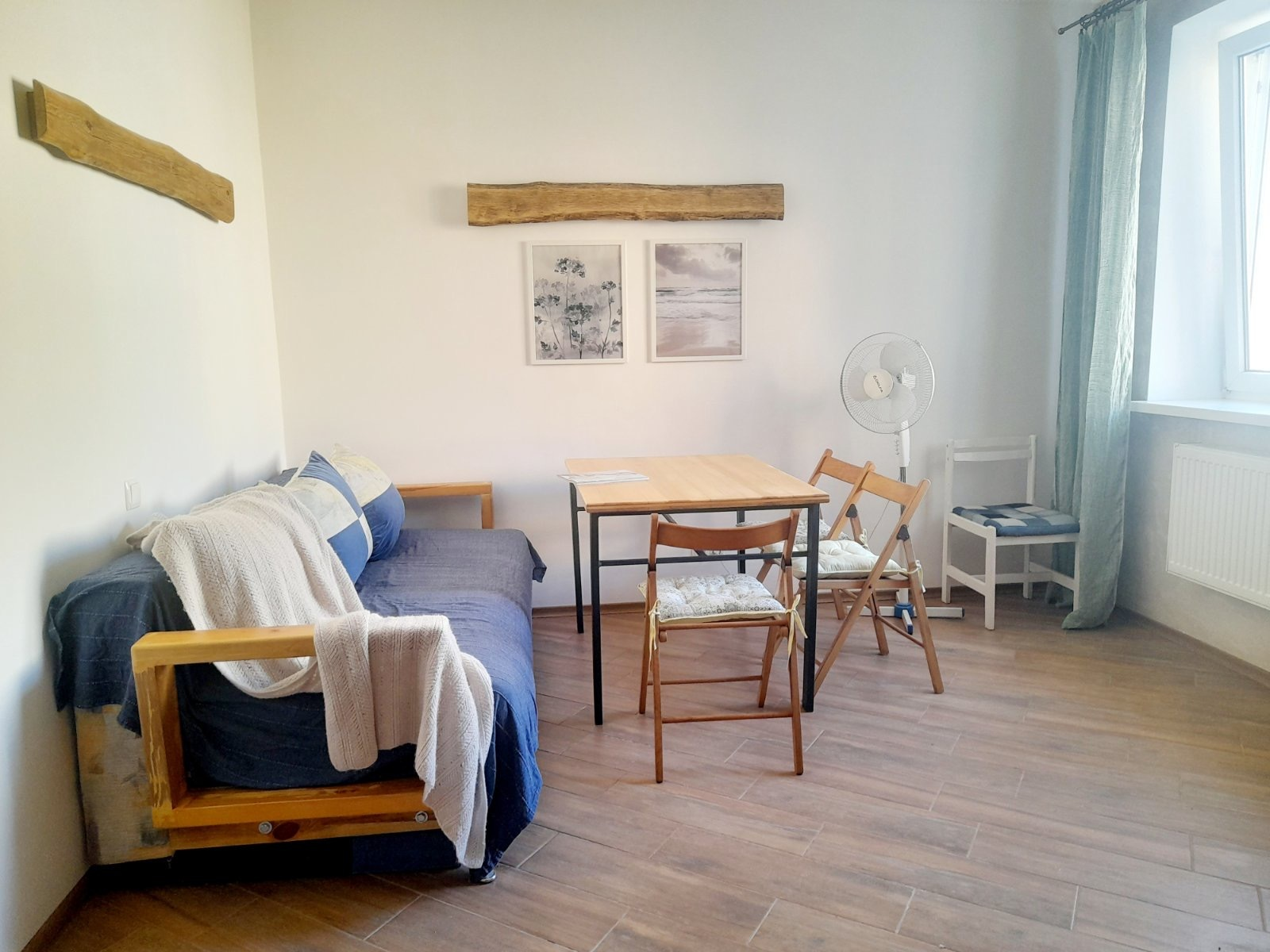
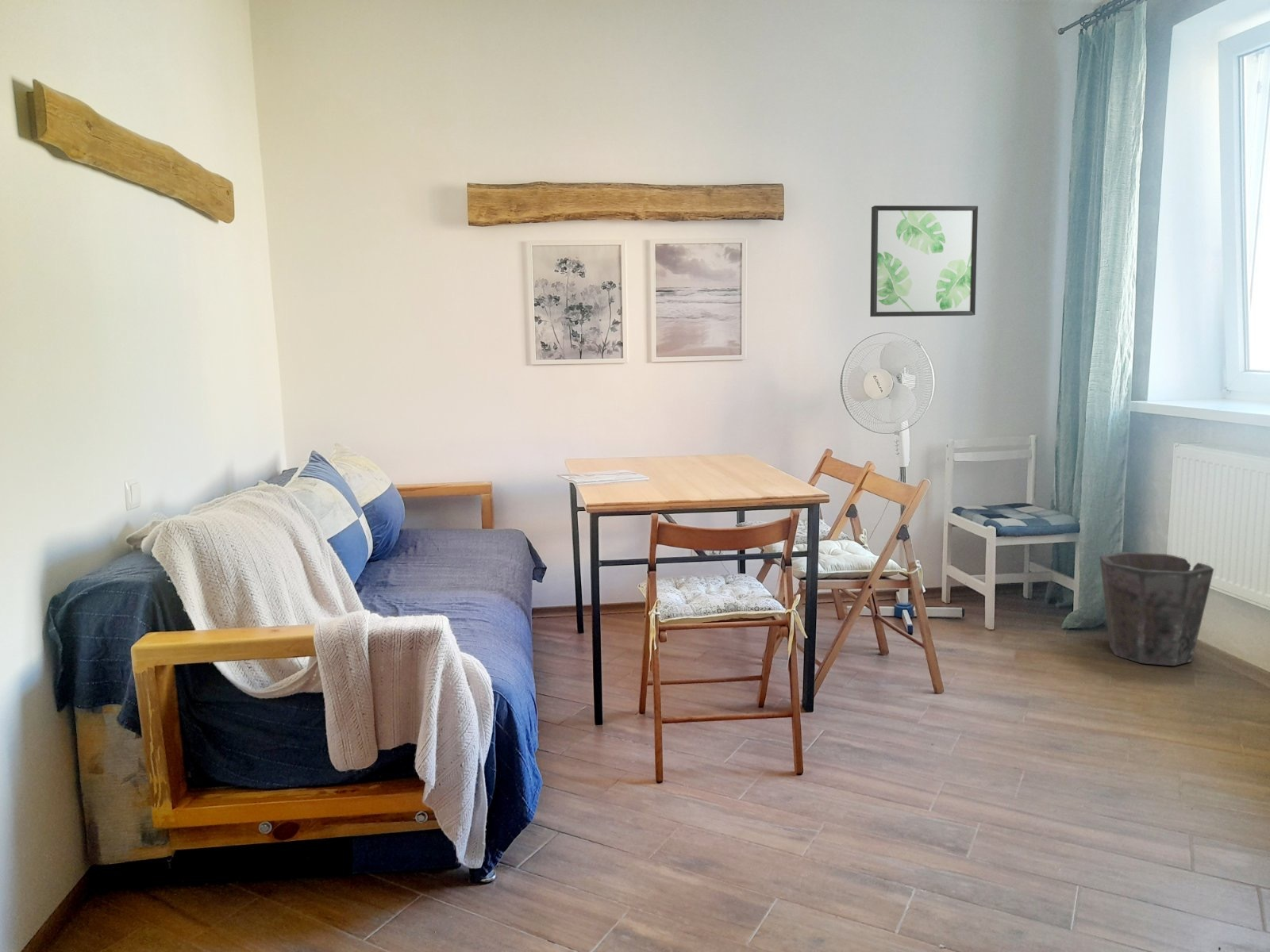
+ wall art [869,205,979,317]
+ waste bin [1099,551,1214,666]
